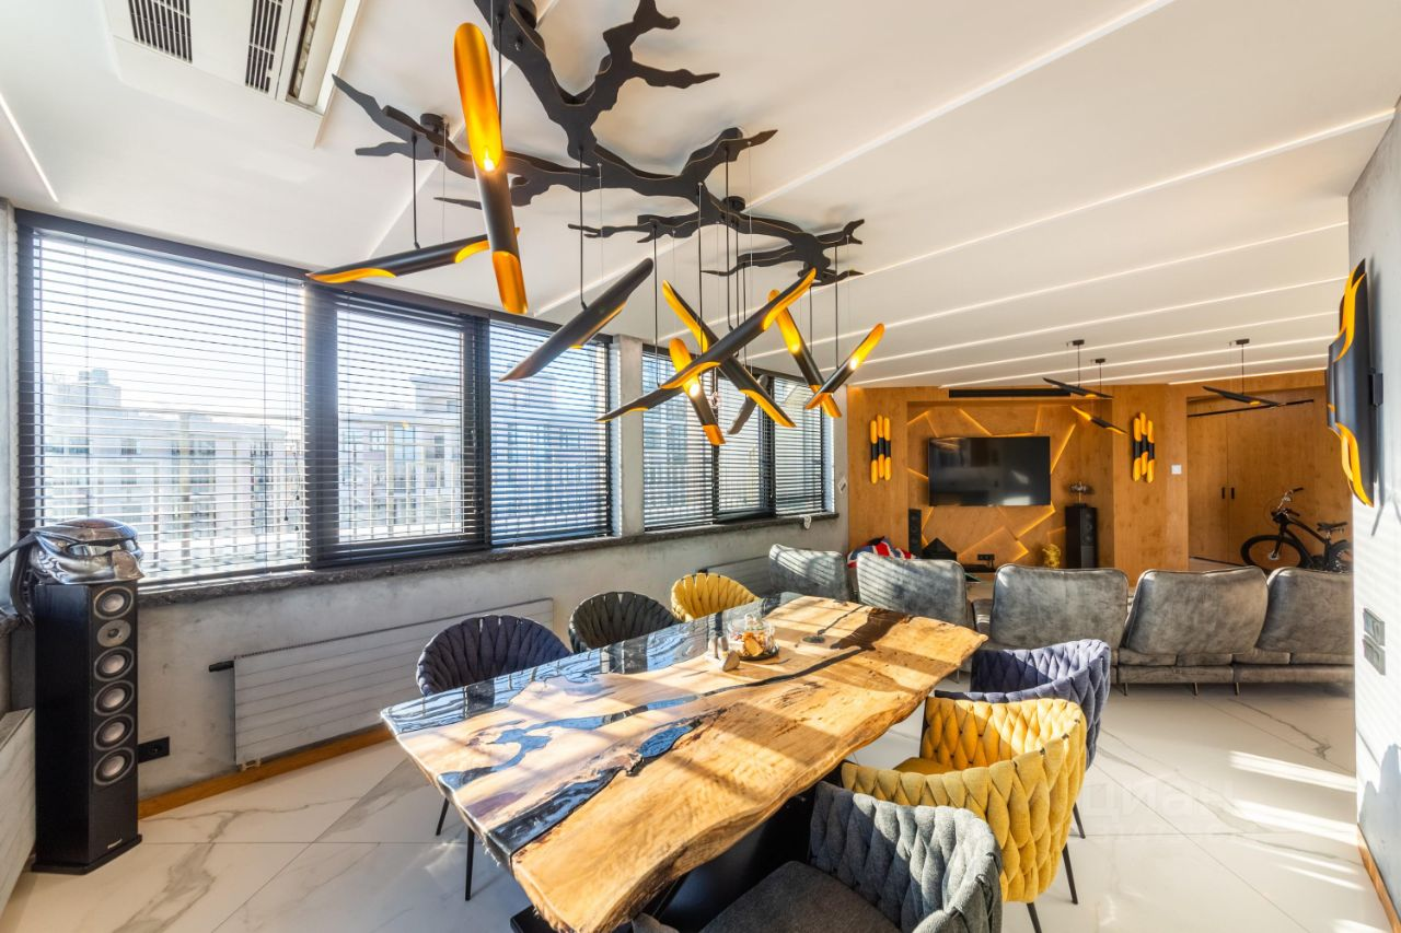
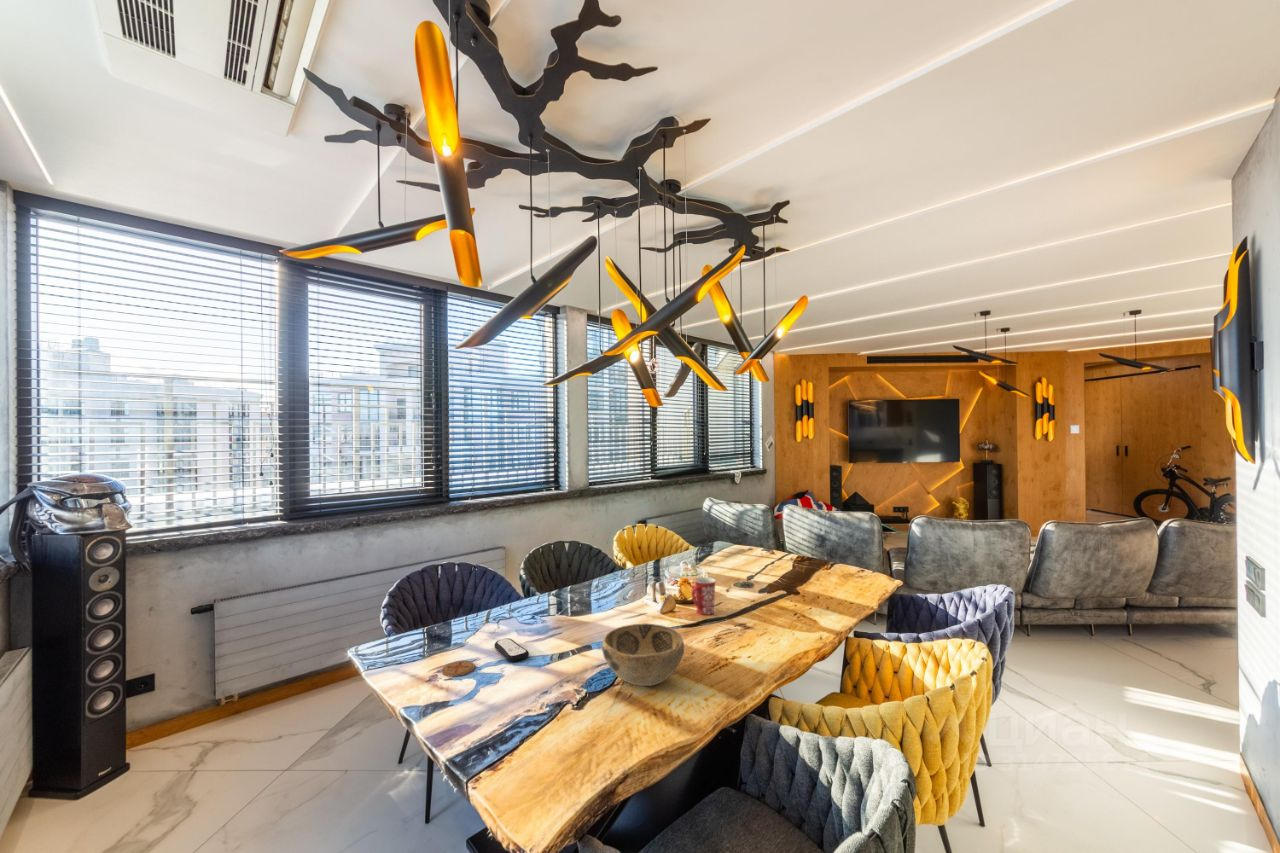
+ remote control [493,637,530,663]
+ decorative bowl [601,622,685,687]
+ coaster [441,659,476,678]
+ mug [690,576,717,616]
